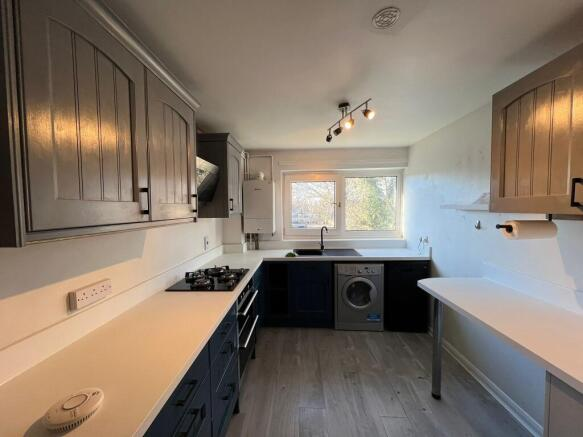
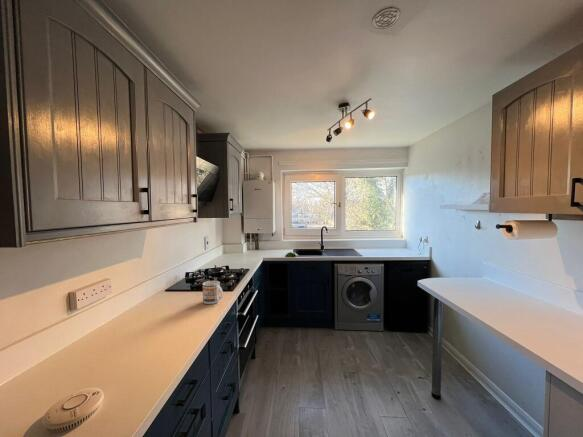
+ mug [202,280,224,305]
